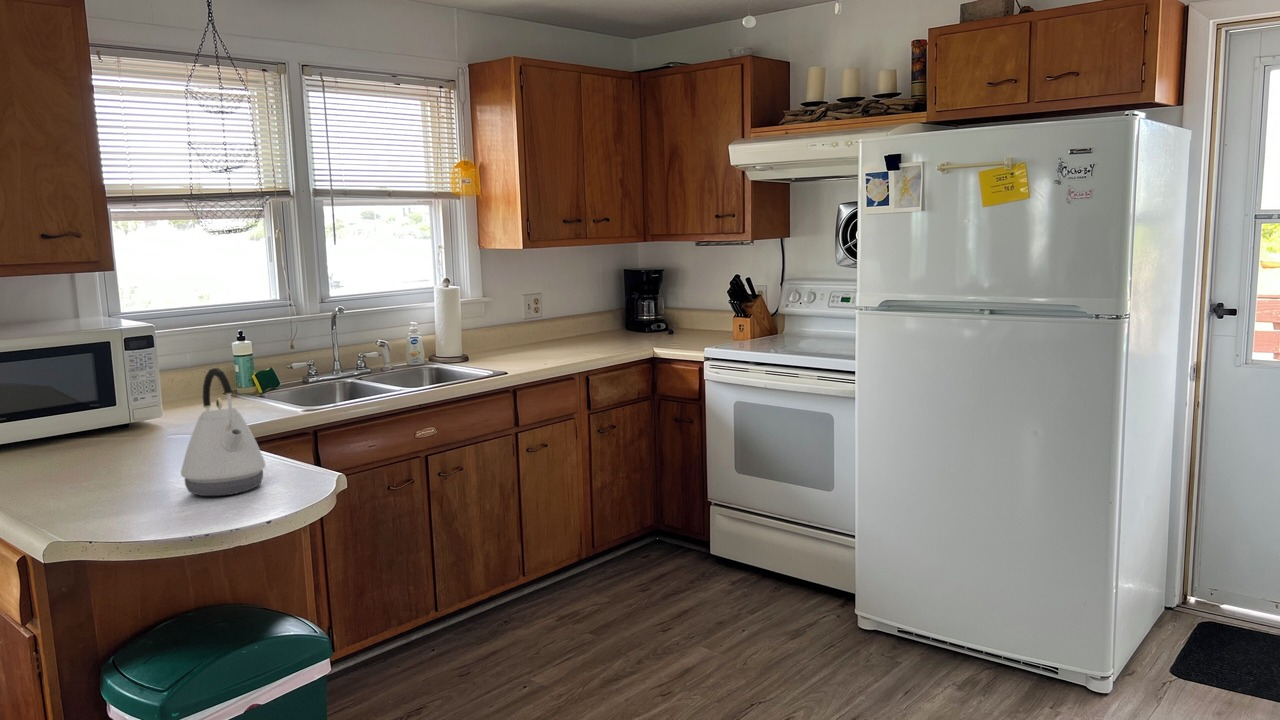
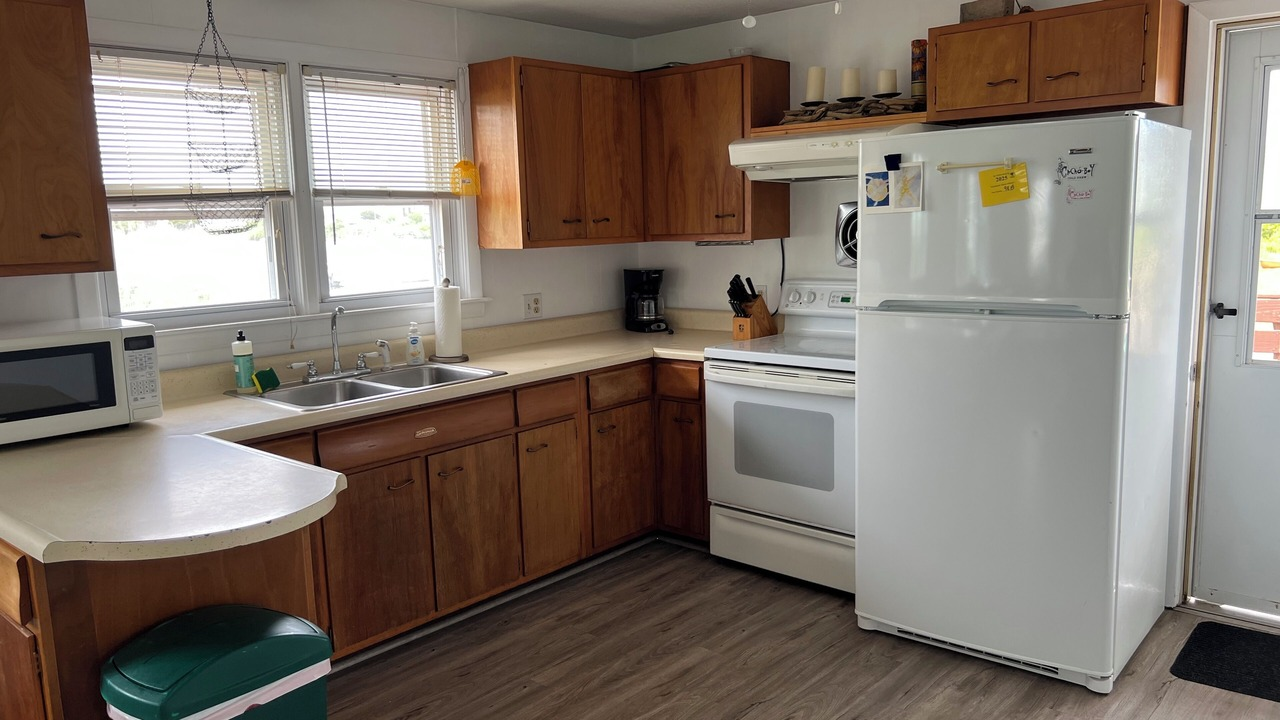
- kettle [180,367,266,497]
